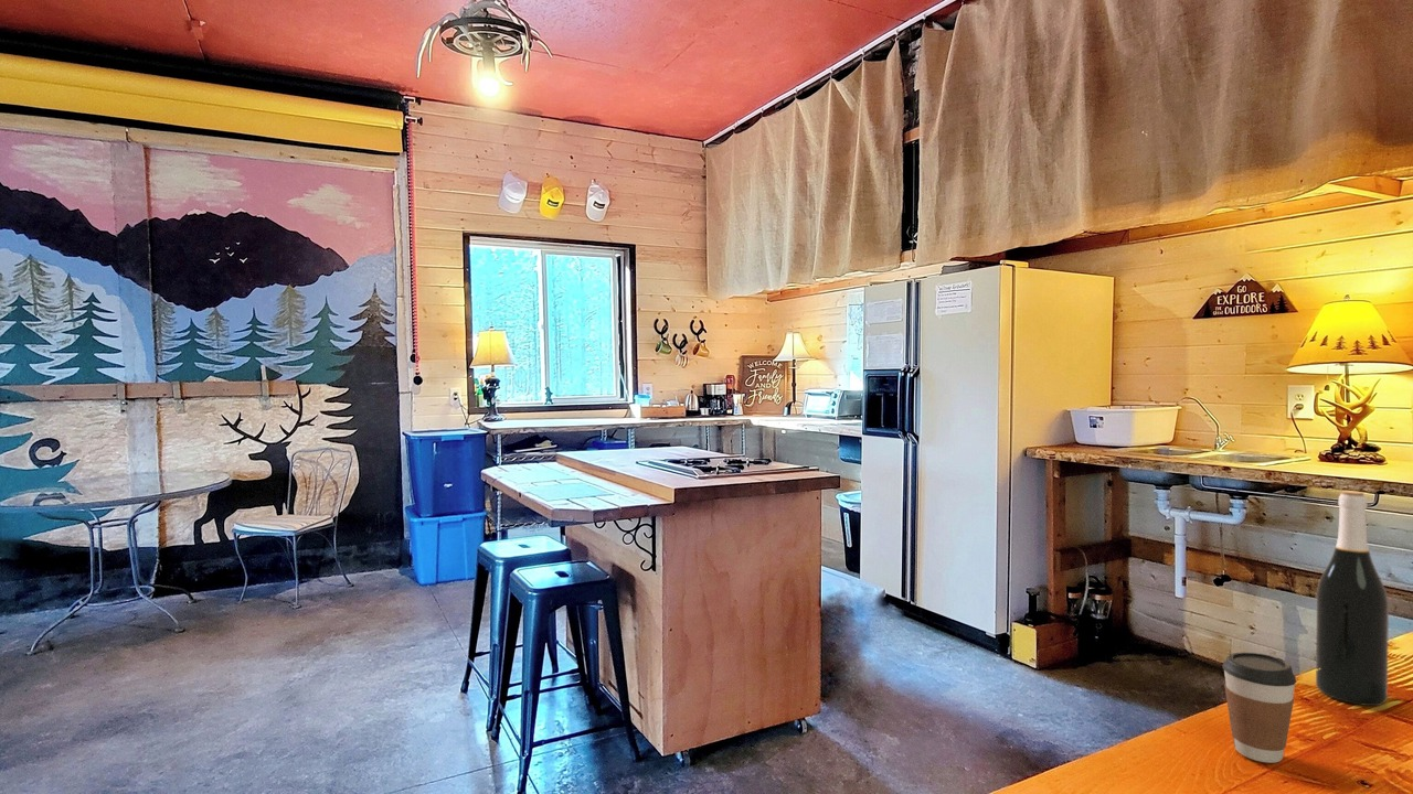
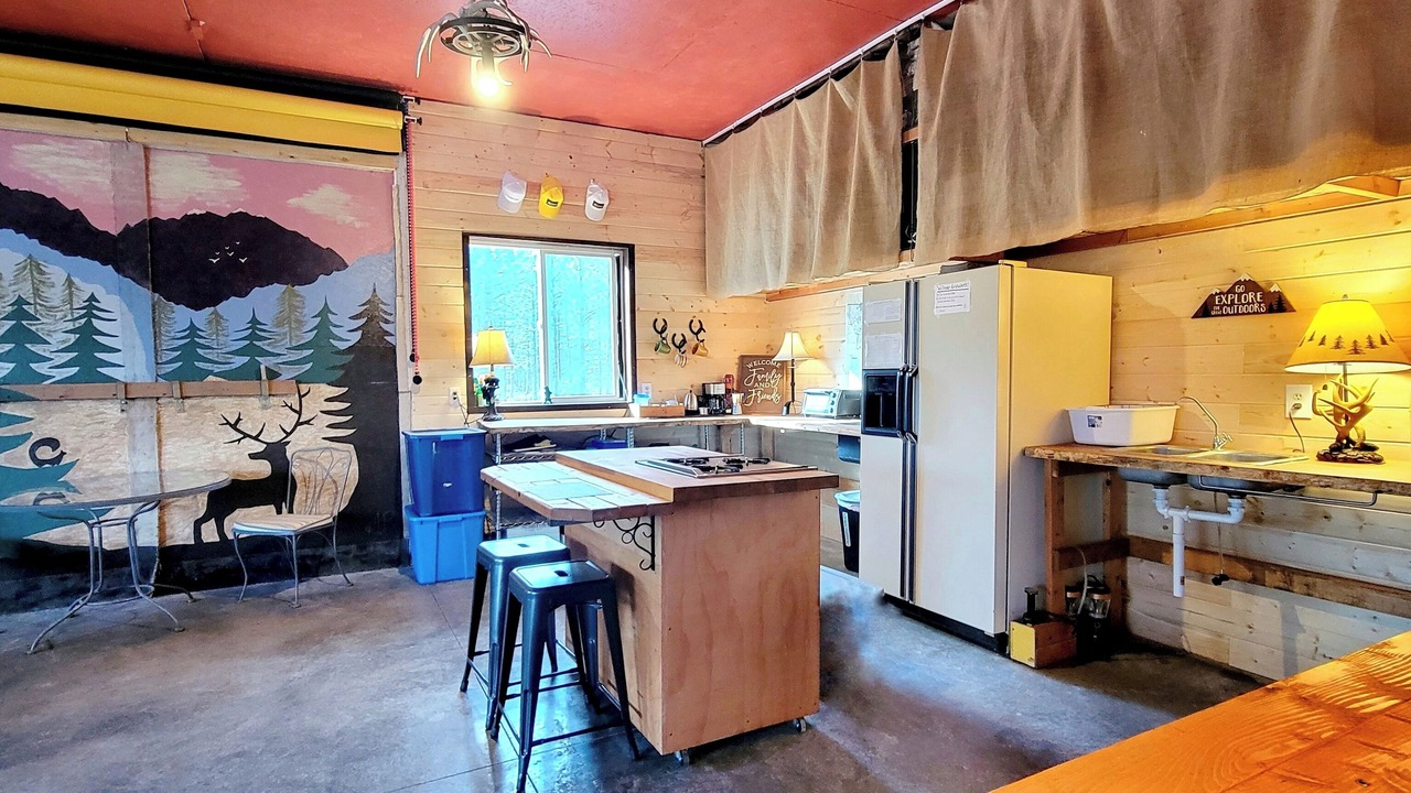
- wine bottle [1315,490,1390,707]
- coffee cup [1222,652,1297,764]
